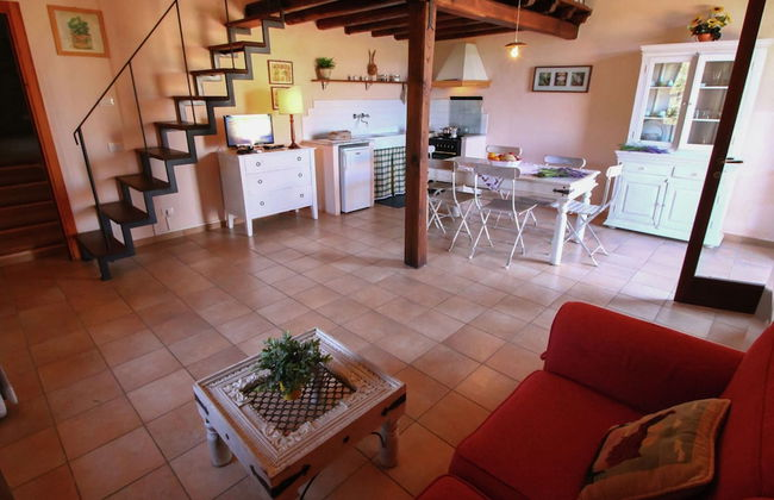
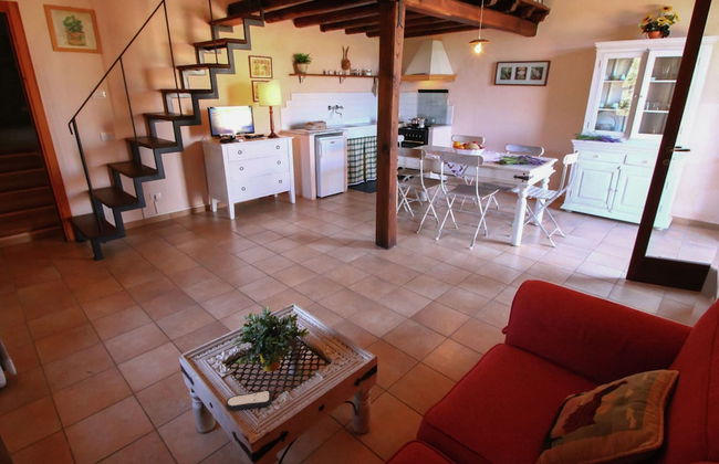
+ remote control [225,390,273,412]
